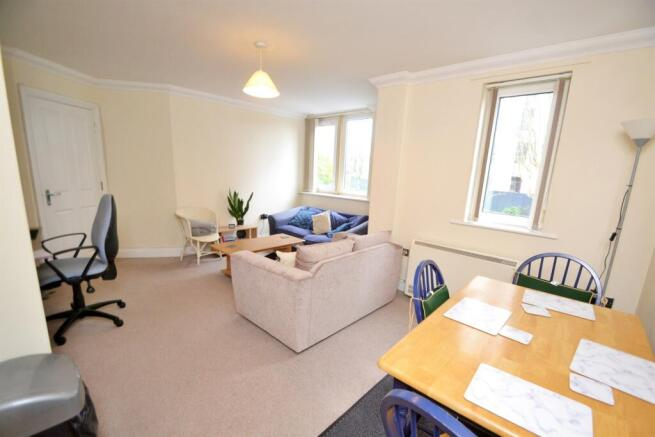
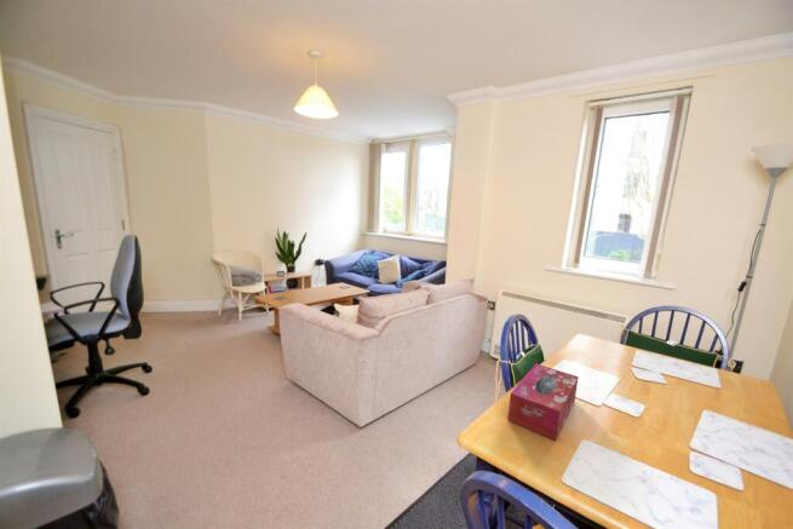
+ tissue box [506,363,580,442]
